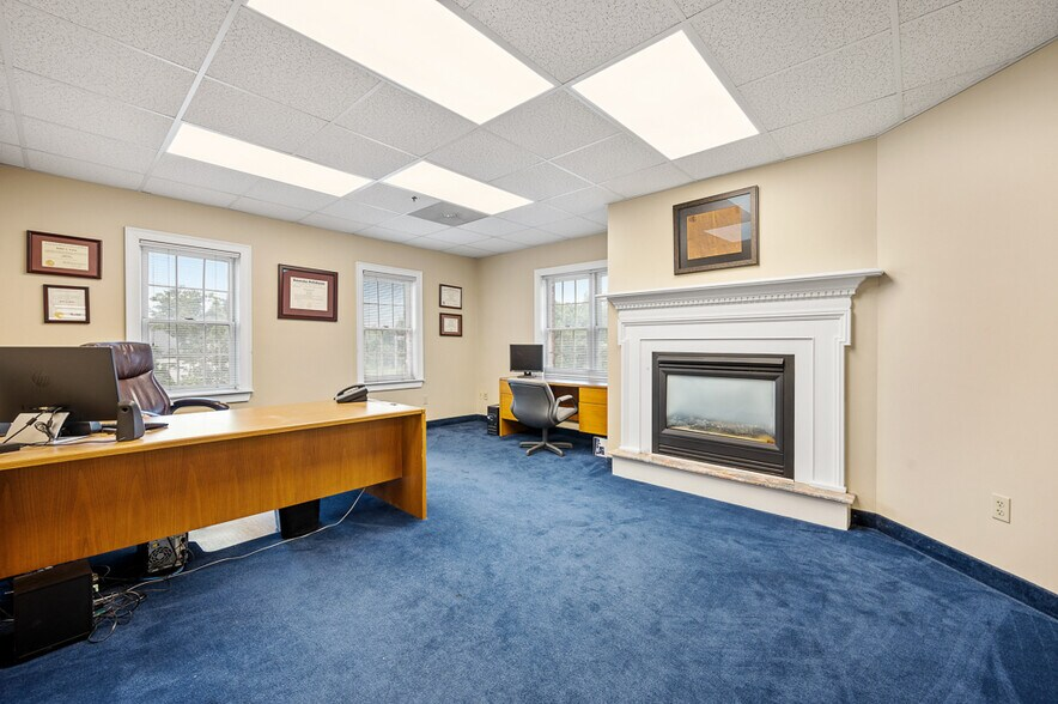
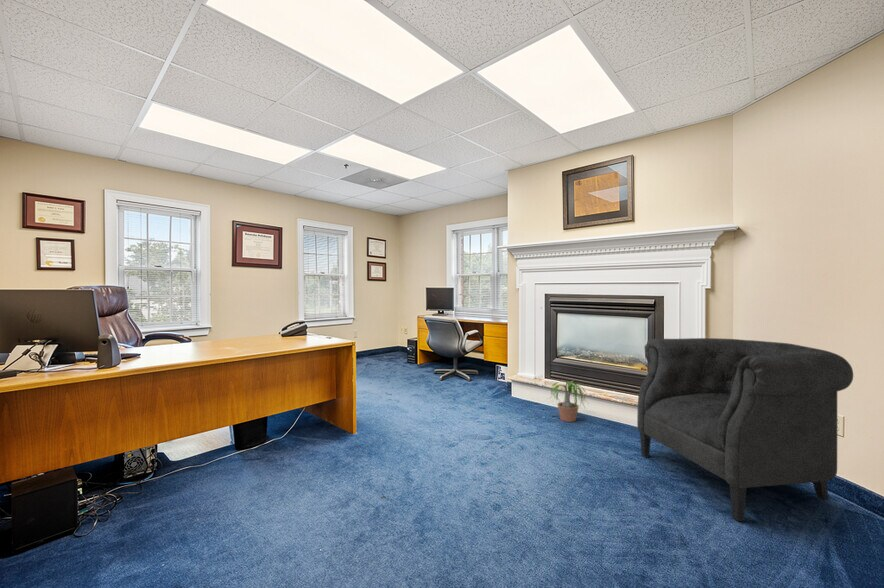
+ potted plant [547,380,589,423]
+ chair [636,337,854,522]
